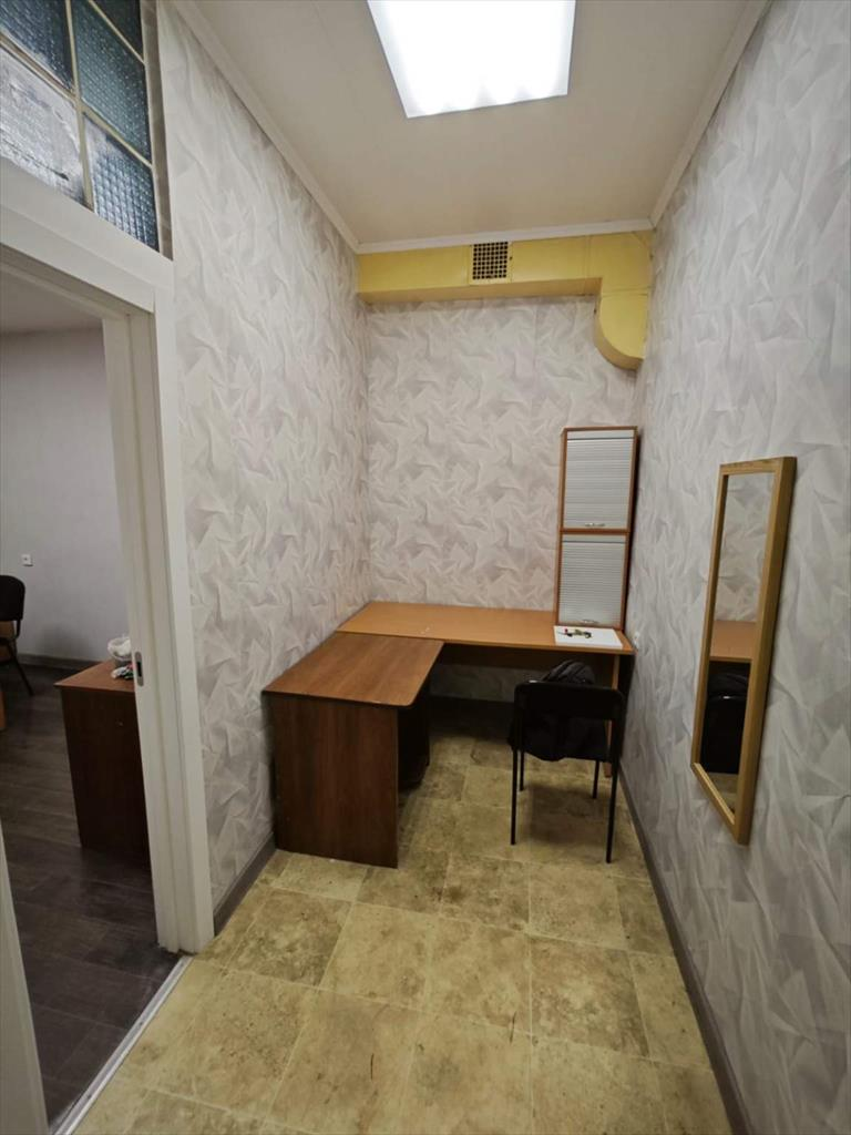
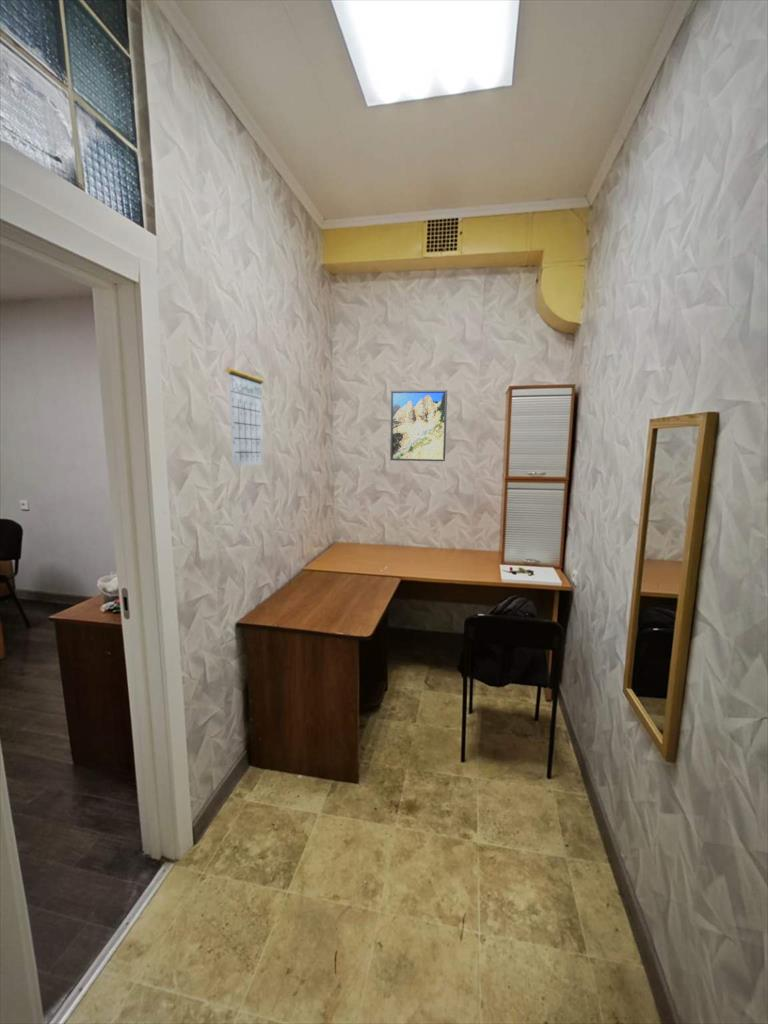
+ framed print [389,389,448,462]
+ calendar [225,351,265,467]
